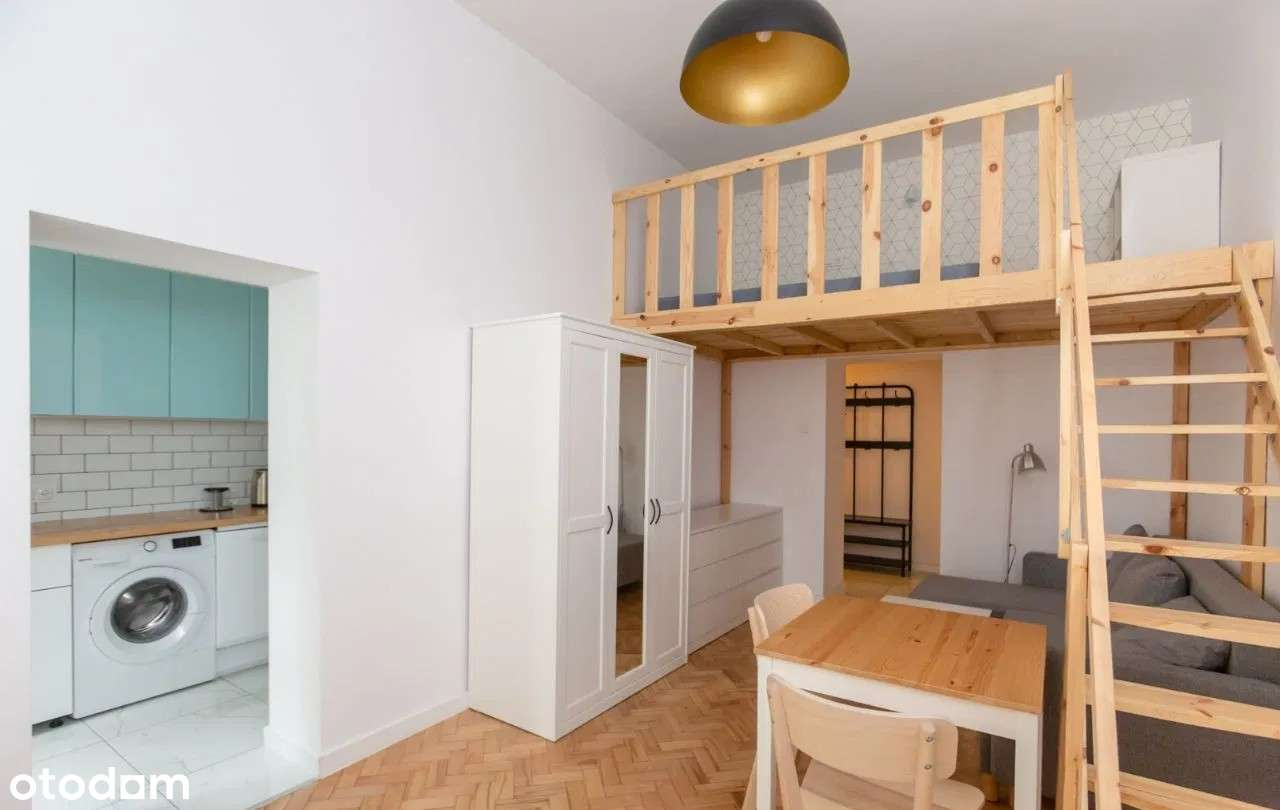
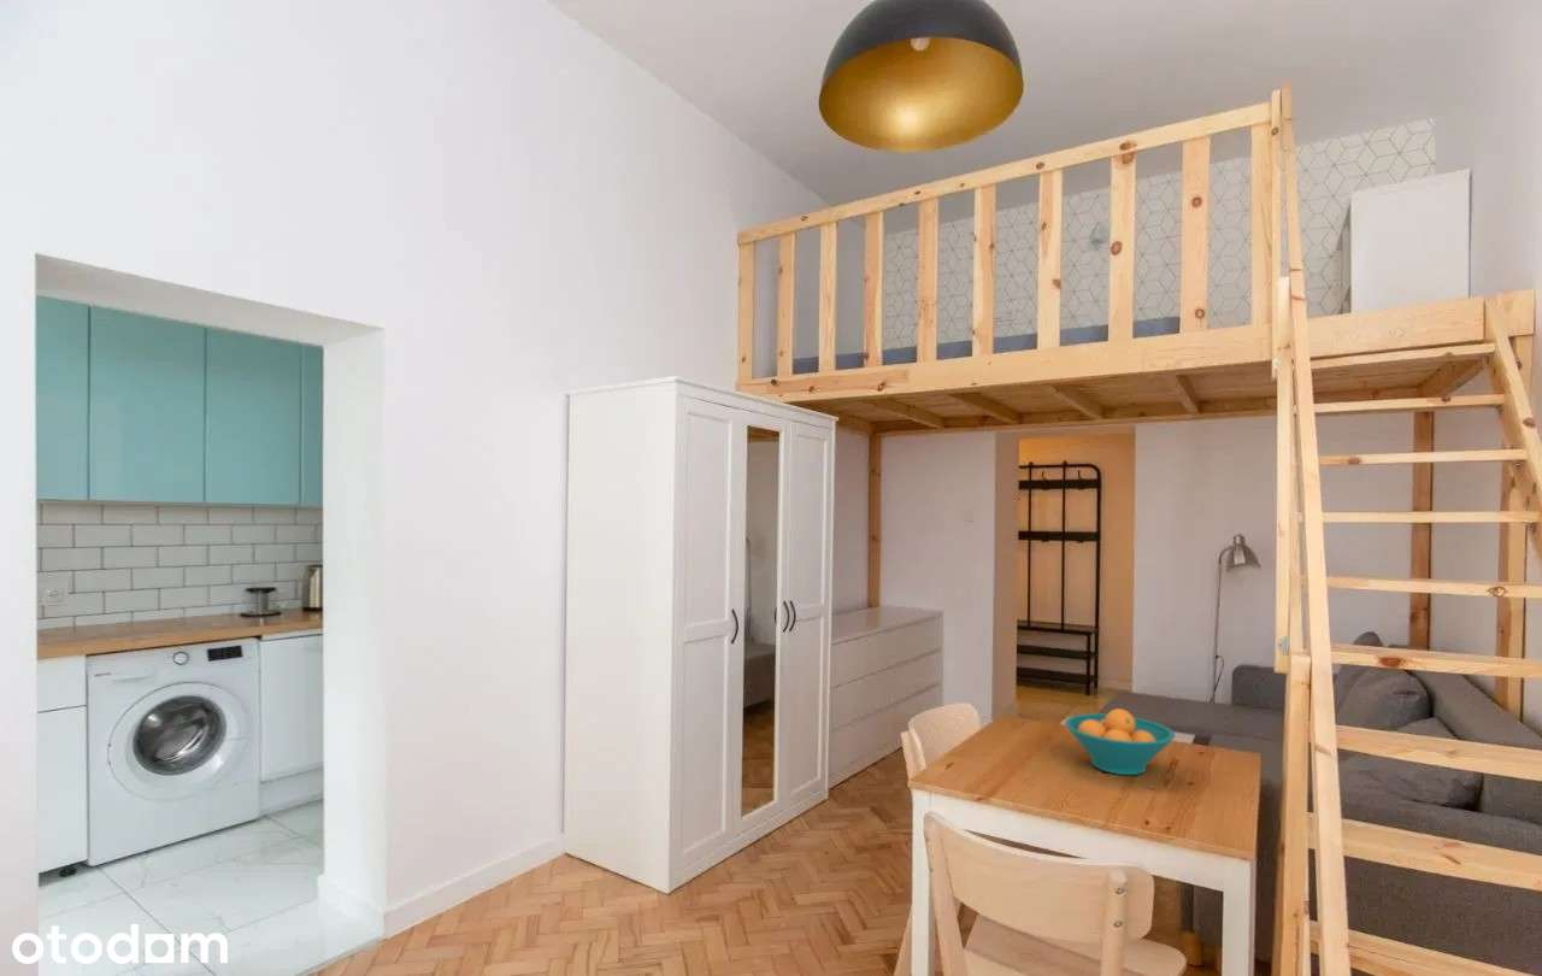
+ fruit bowl [1064,707,1176,776]
